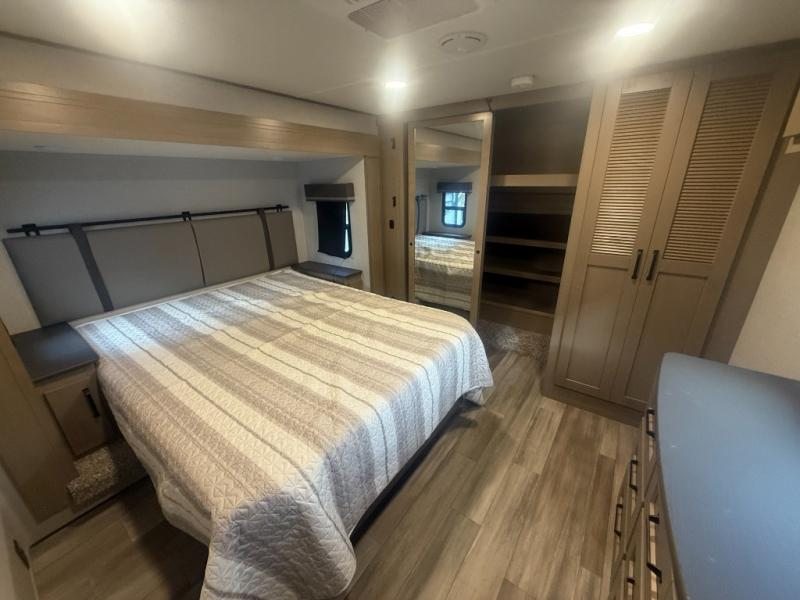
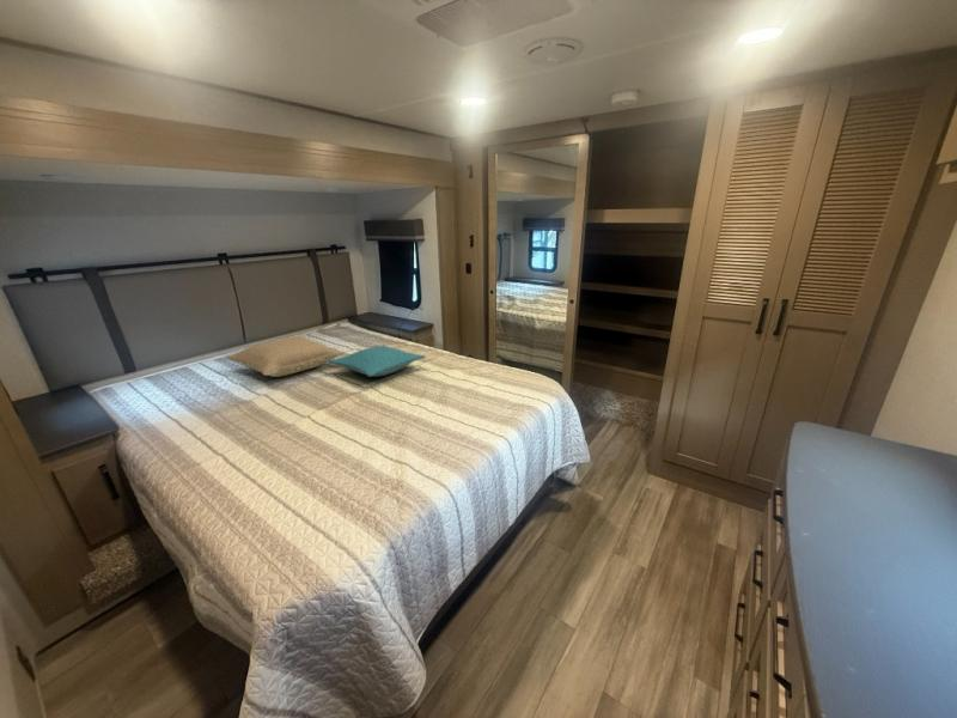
+ pillow [226,335,345,378]
+ pillow [328,345,426,378]
